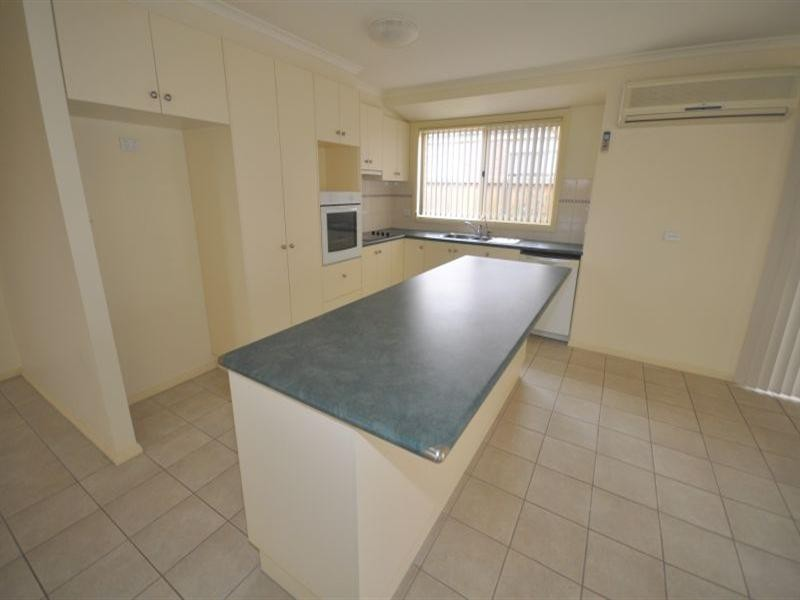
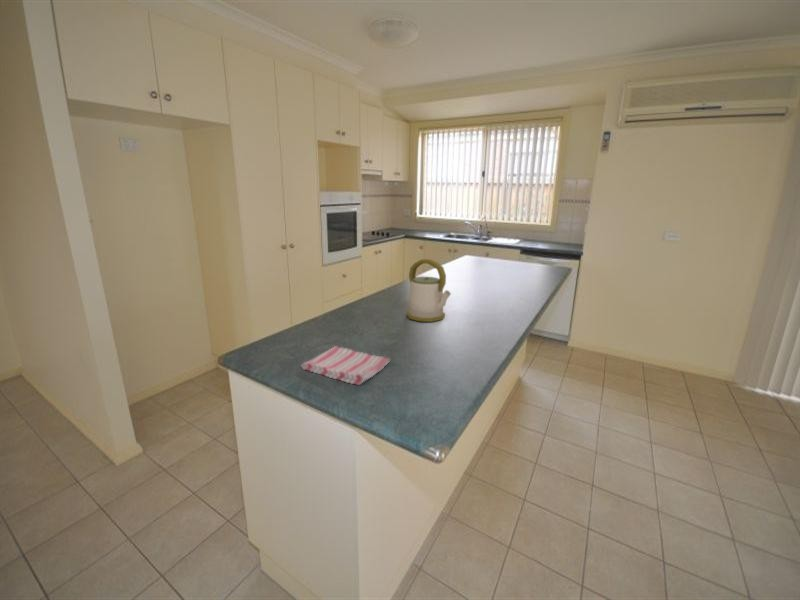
+ kettle [405,258,452,323]
+ dish towel [300,345,391,386]
